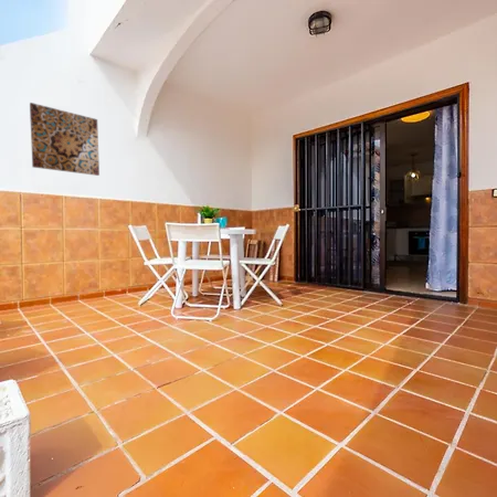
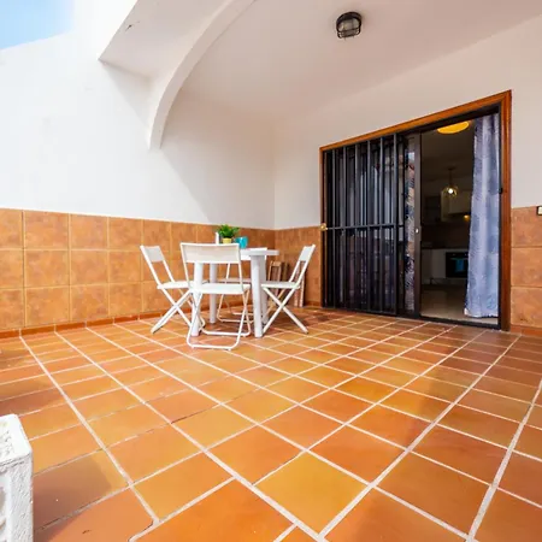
- wall art [29,102,101,177]
